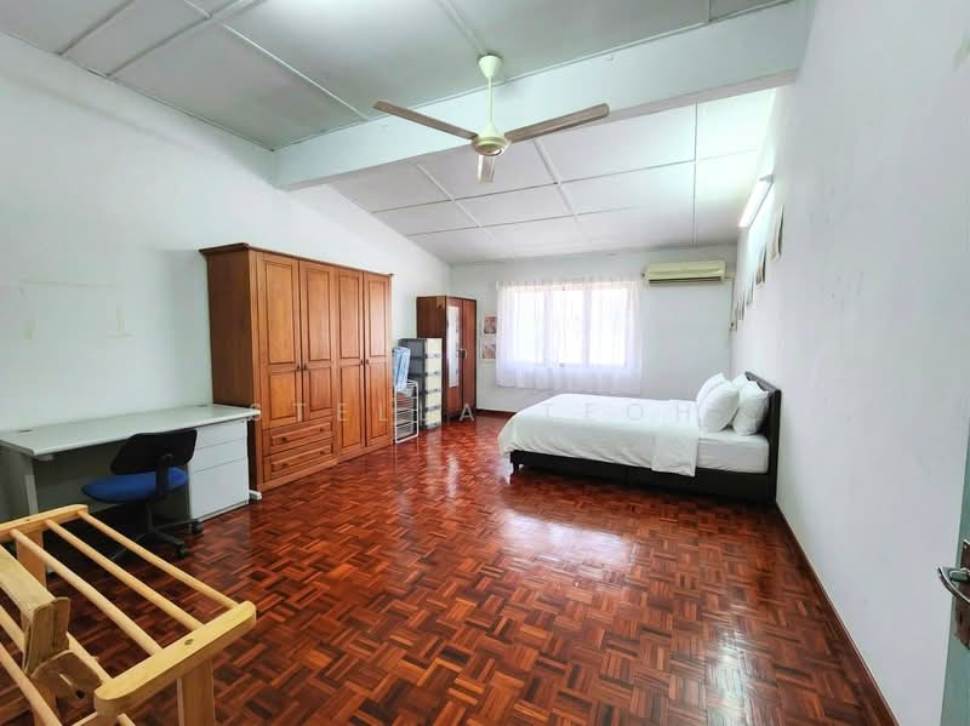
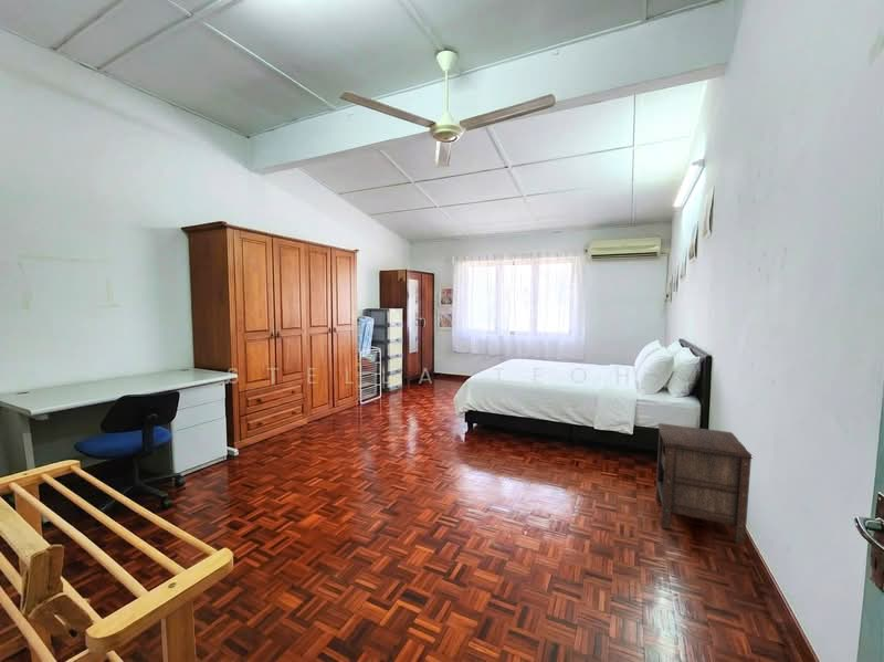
+ nightstand [655,422,754,546]
